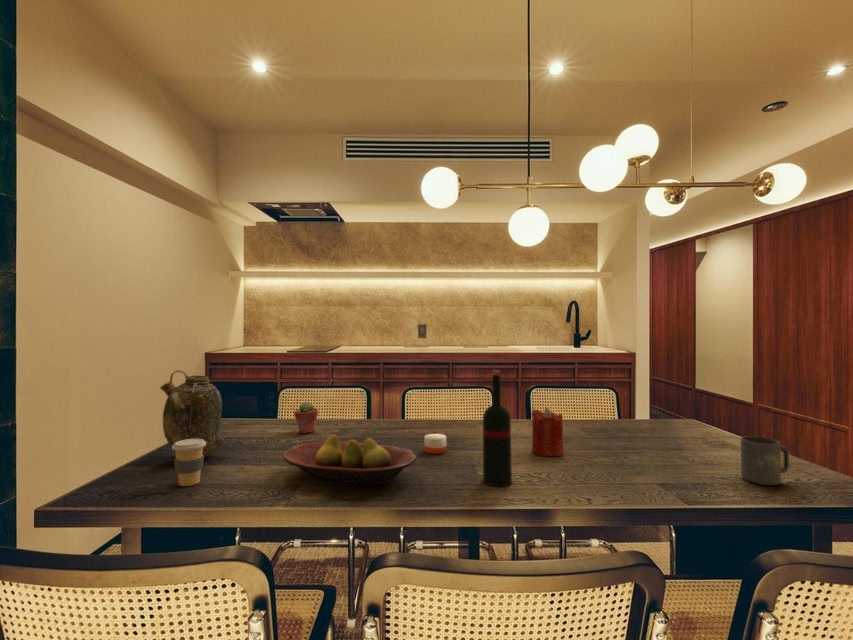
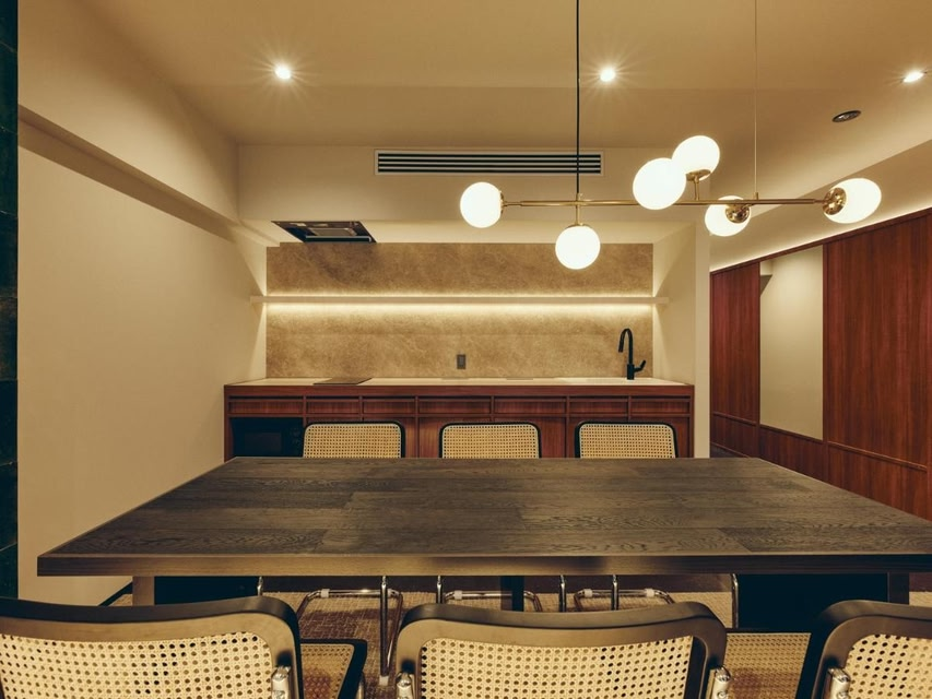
- potted succulent [293,400,319,435]
- wine bottle [482,369,513,487]
- mug [740,435,790,486]
- candle [423,429,447,455]
- fruit bowl [282,434,417,485]
- coffee cup [171,439,206,487]
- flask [159,369,227,458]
- candle [530,406,565,457]
